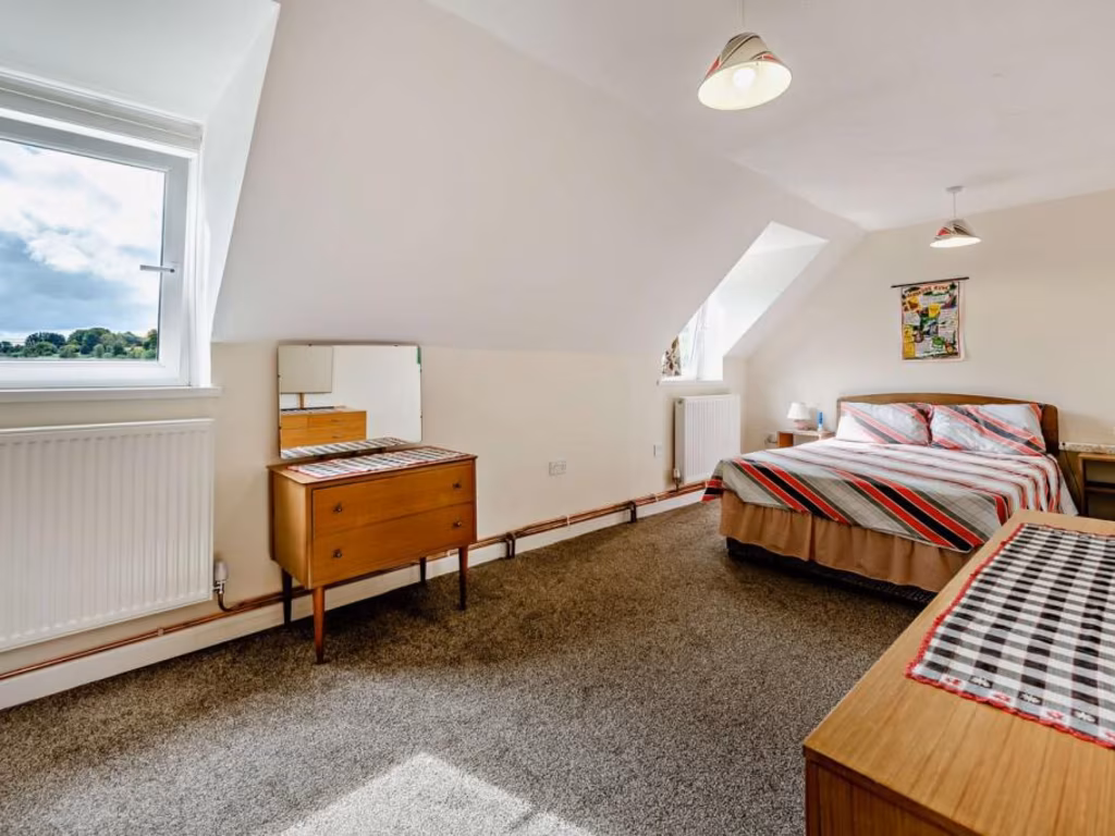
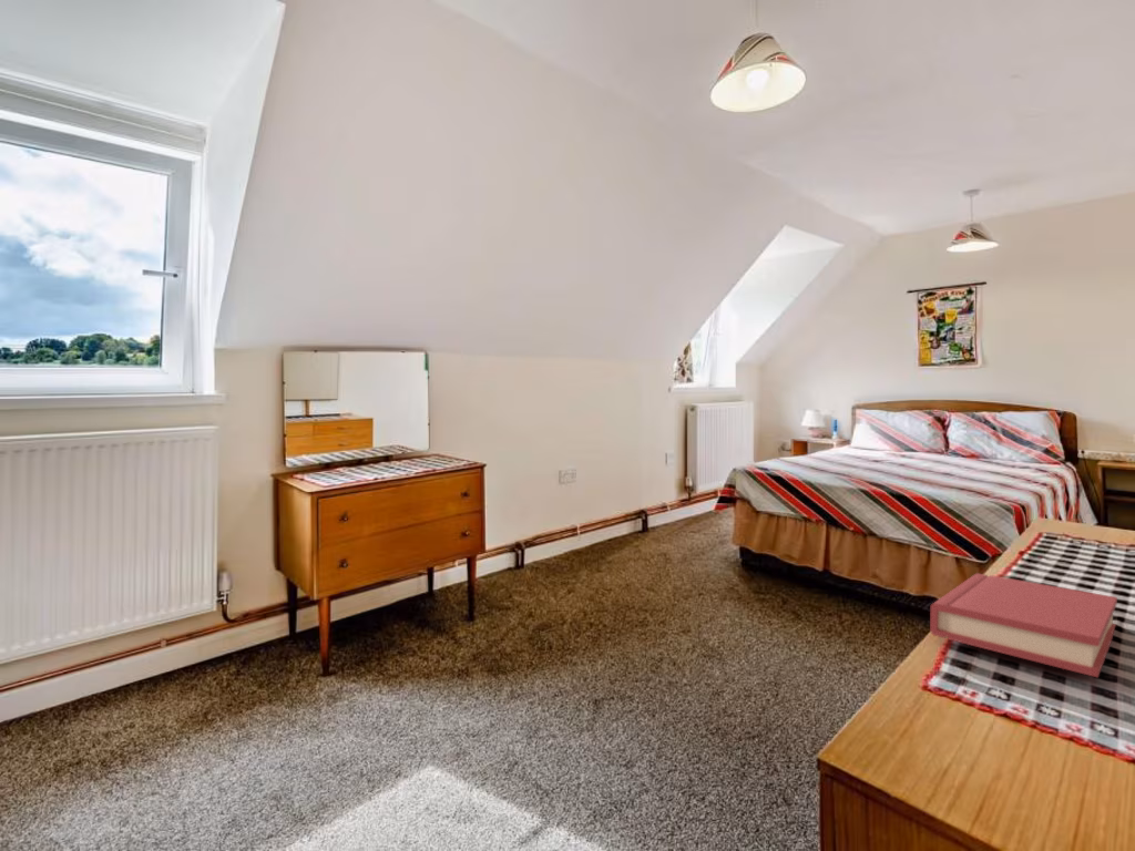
+ hardback book [929,572,1118,678]
